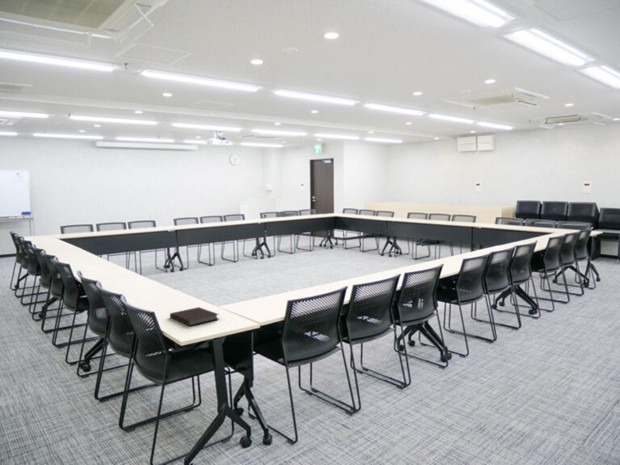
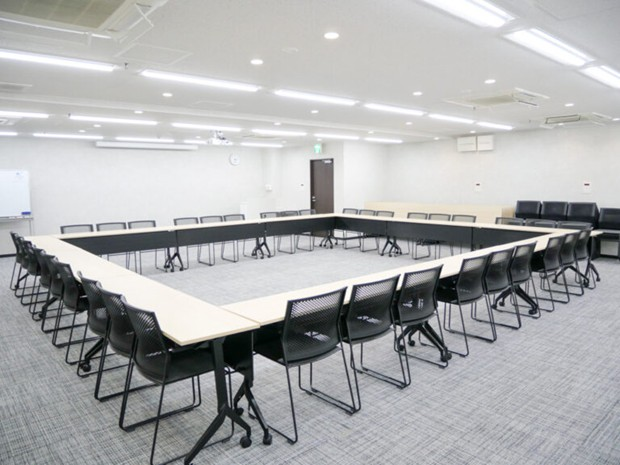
- notebook [169,306,220,327]
